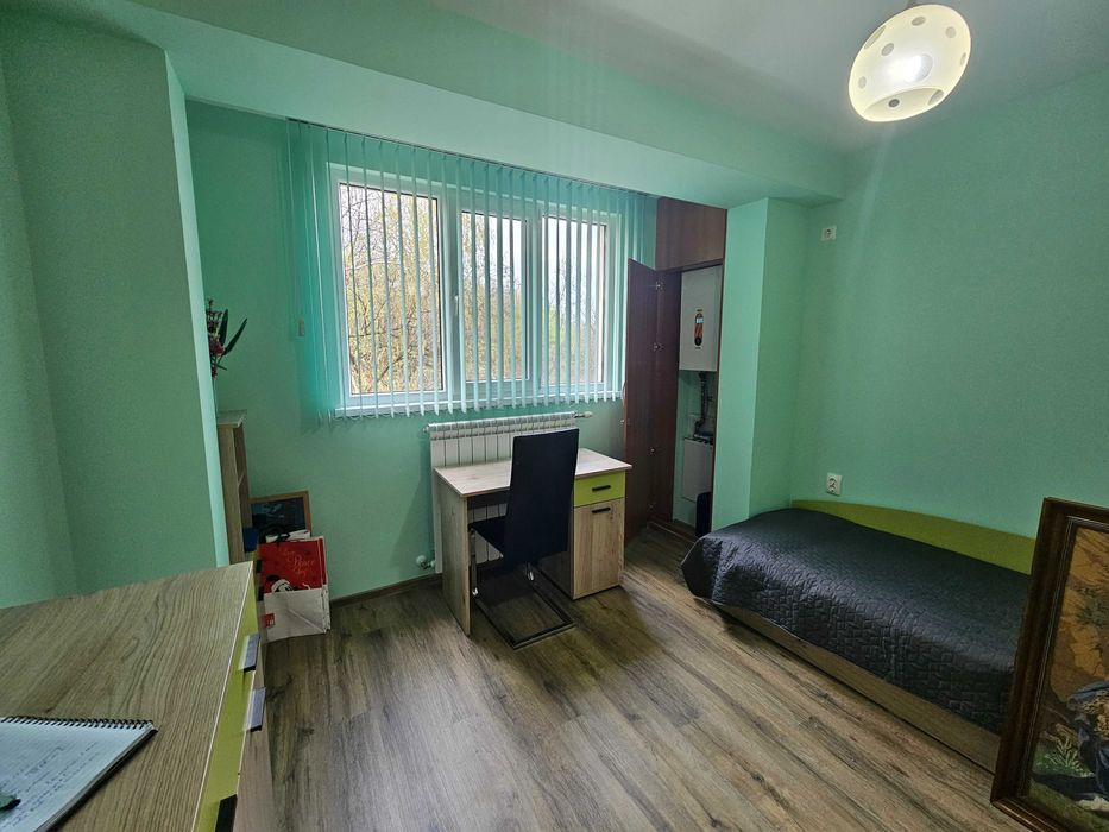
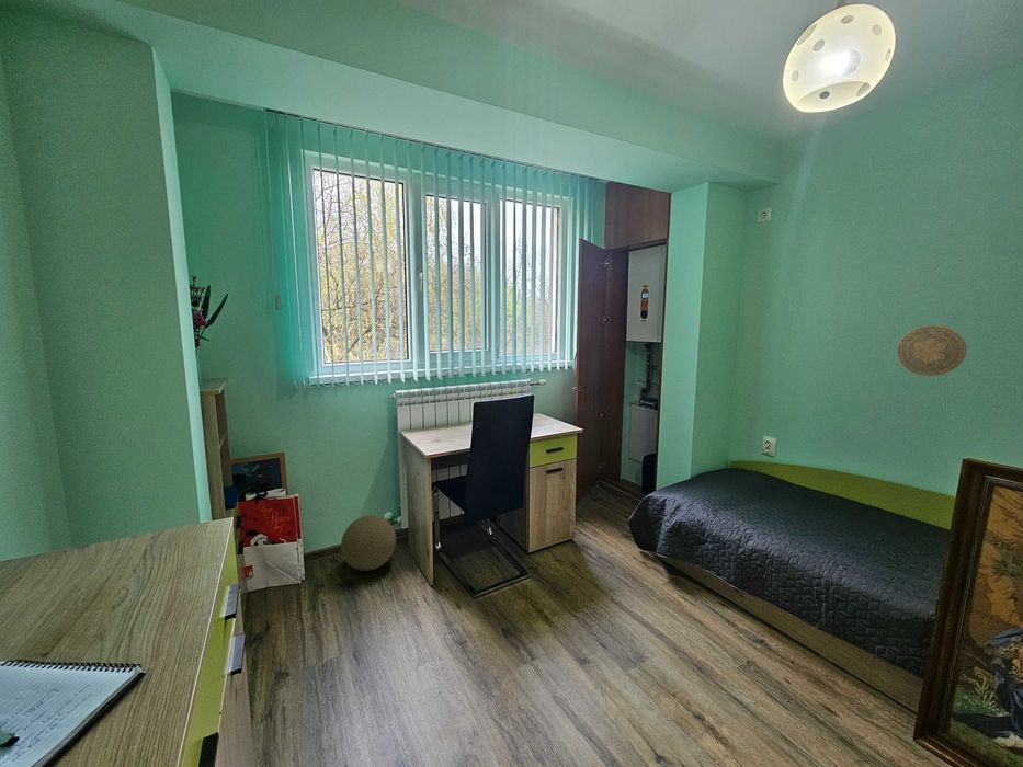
+ decorative ball [340,514,397,572]
+ decorative plate [896,324,967,377]
